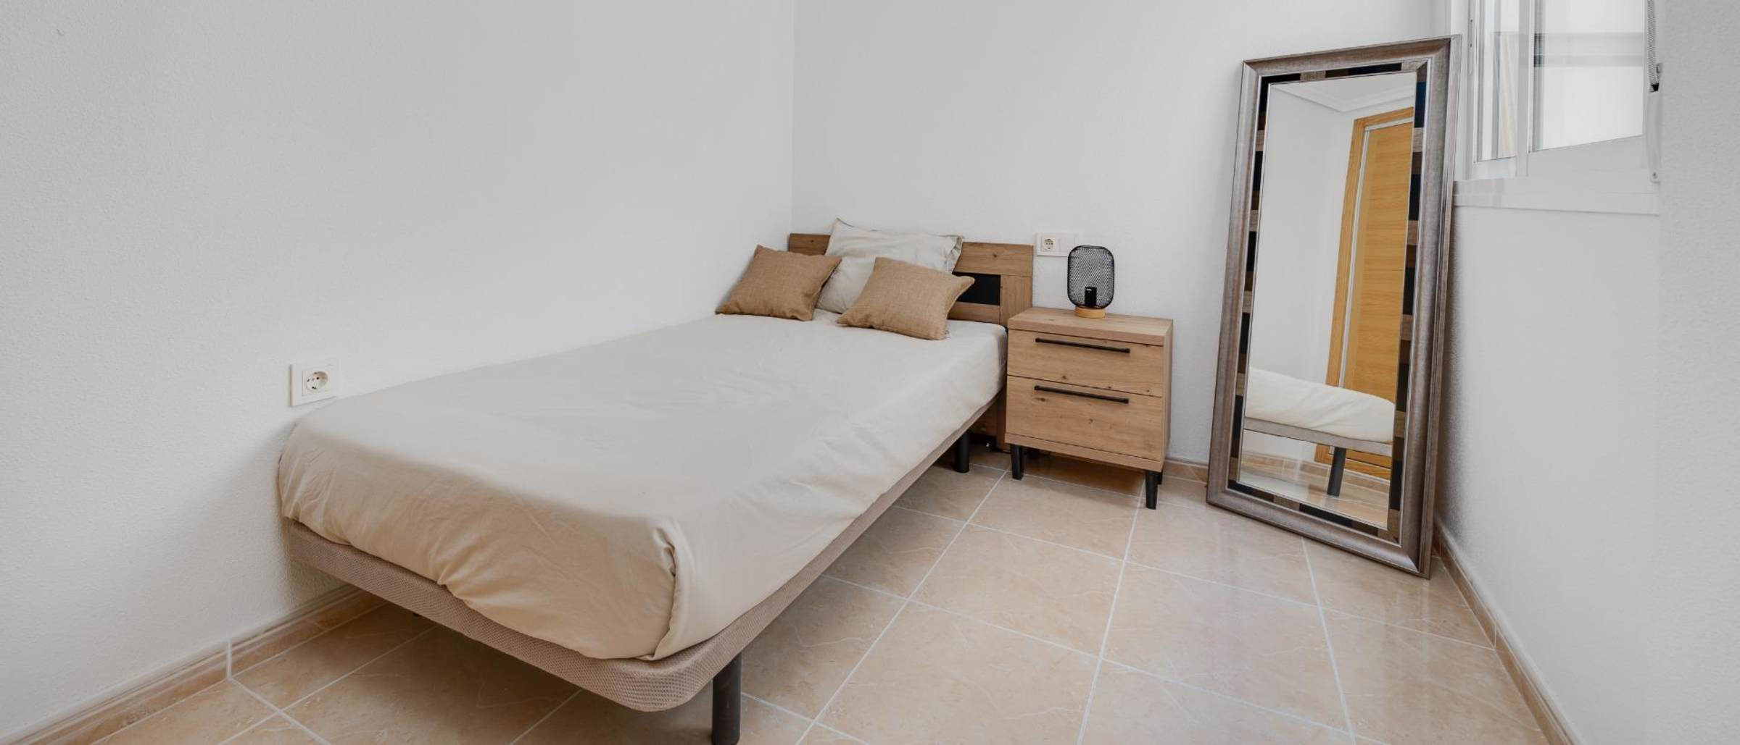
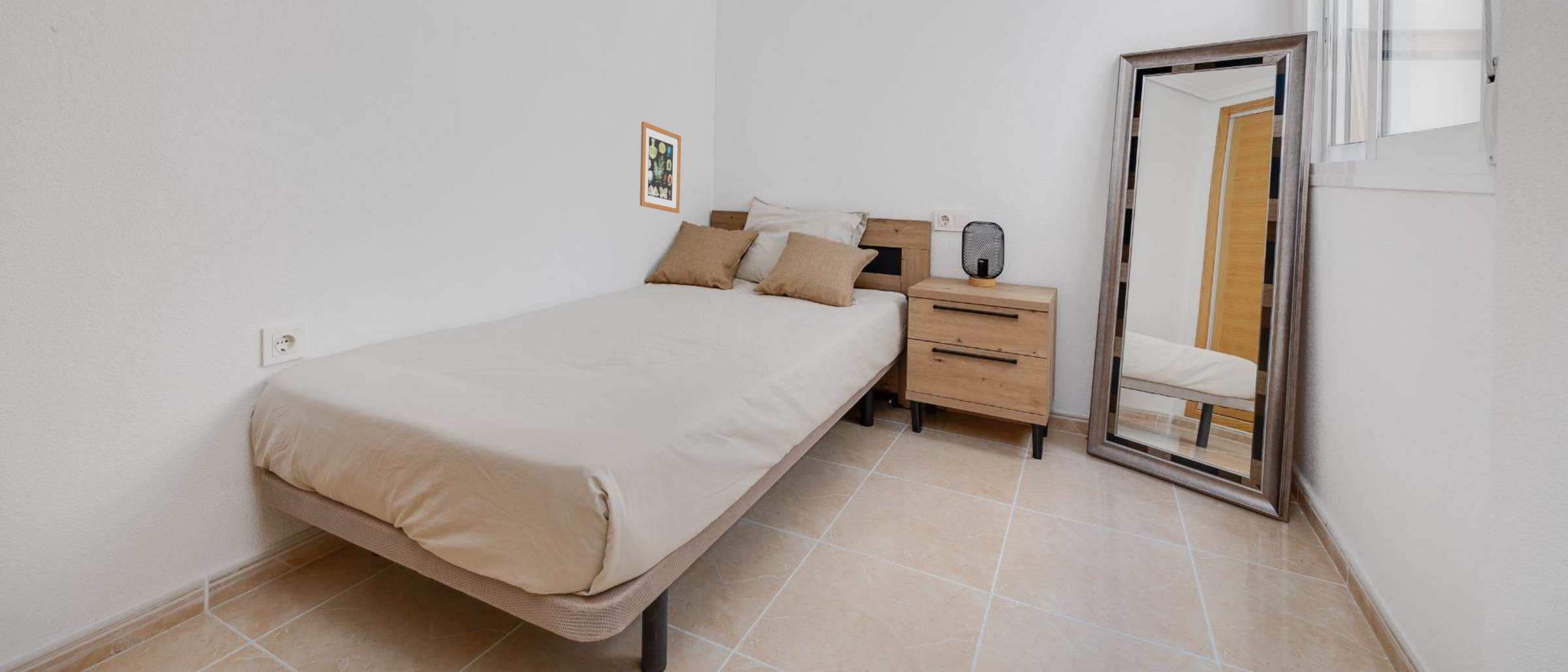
+ wall art [639,121,682,214]
